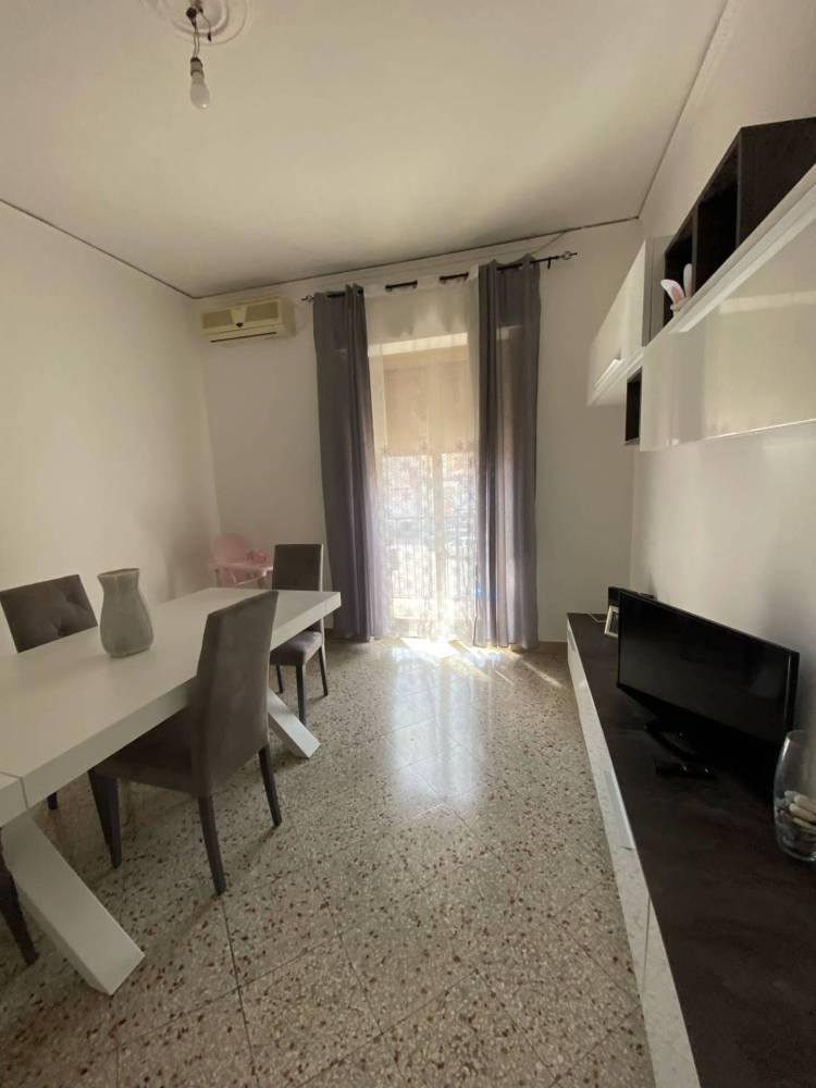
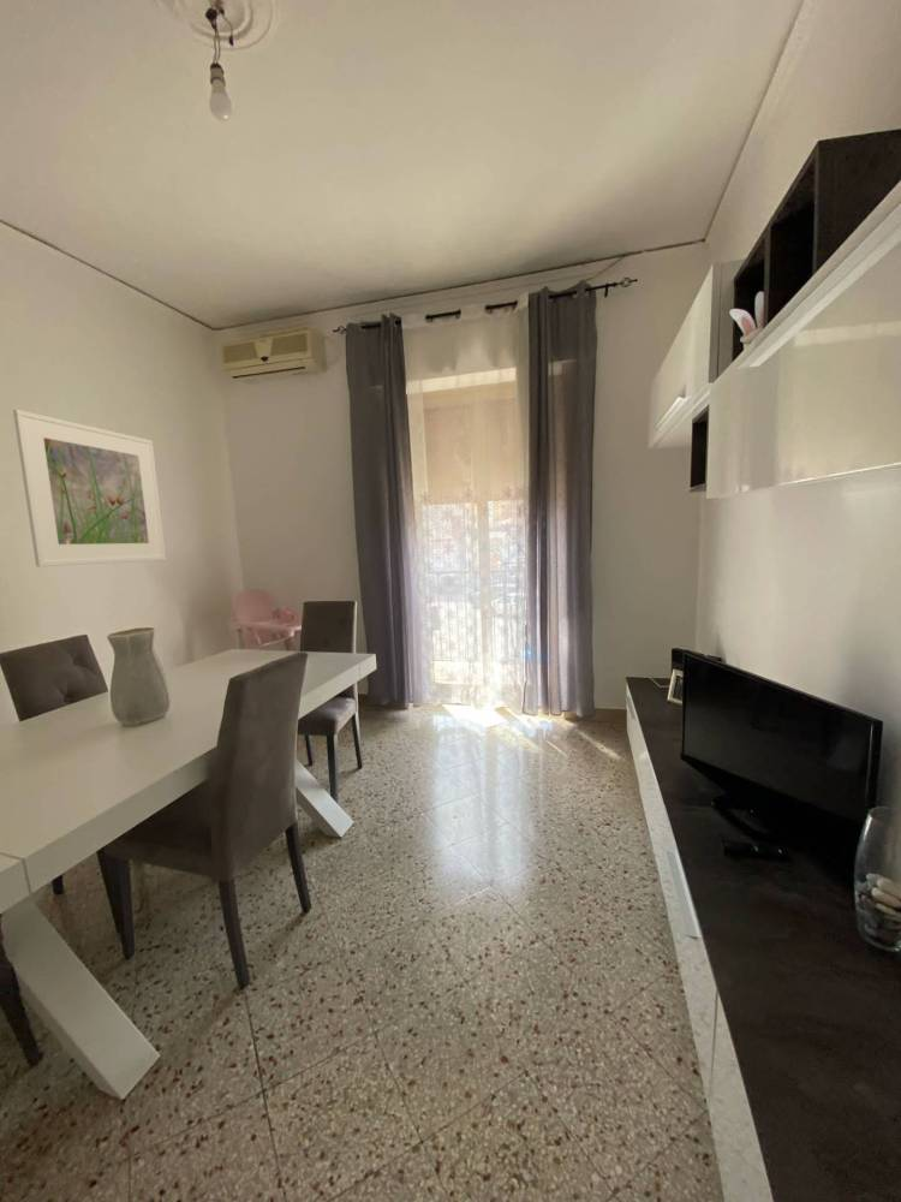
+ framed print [12,409,167,567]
